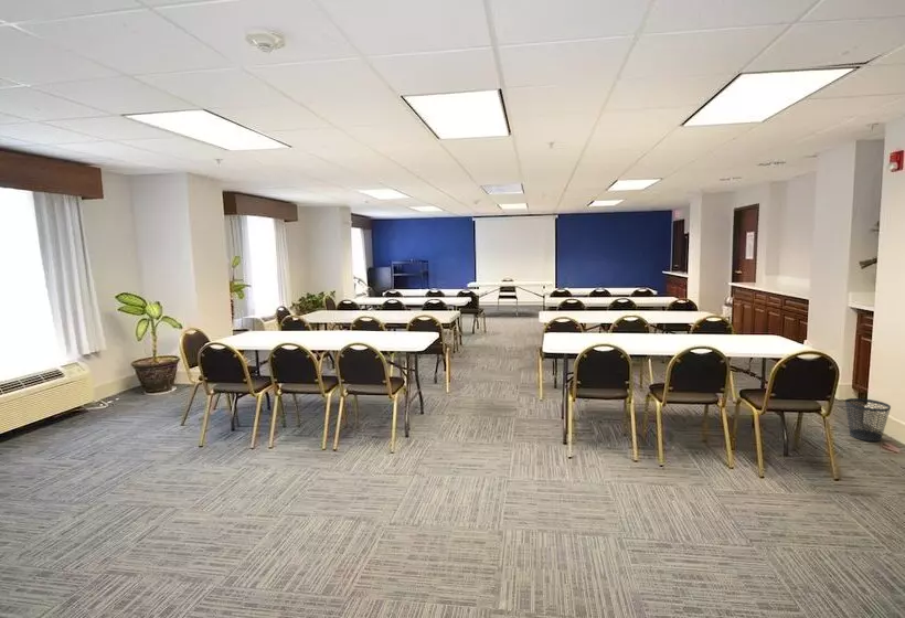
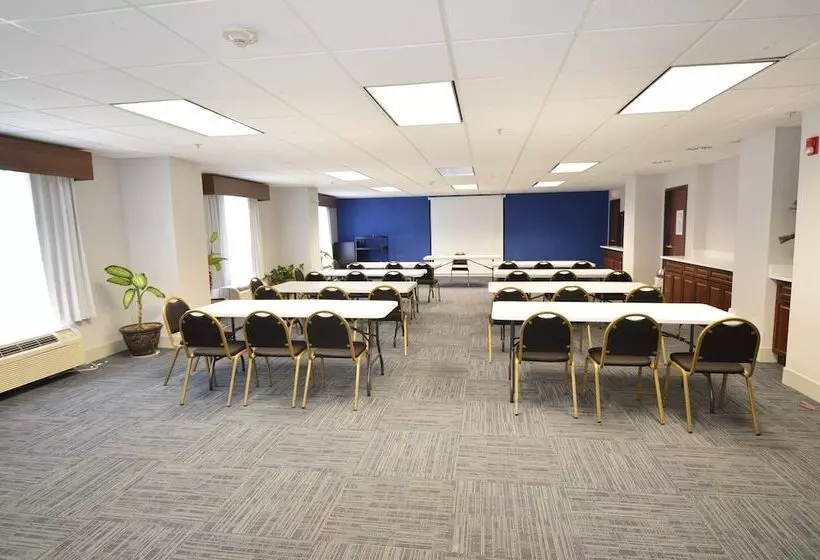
- wastebasket [844,397,892,443]
